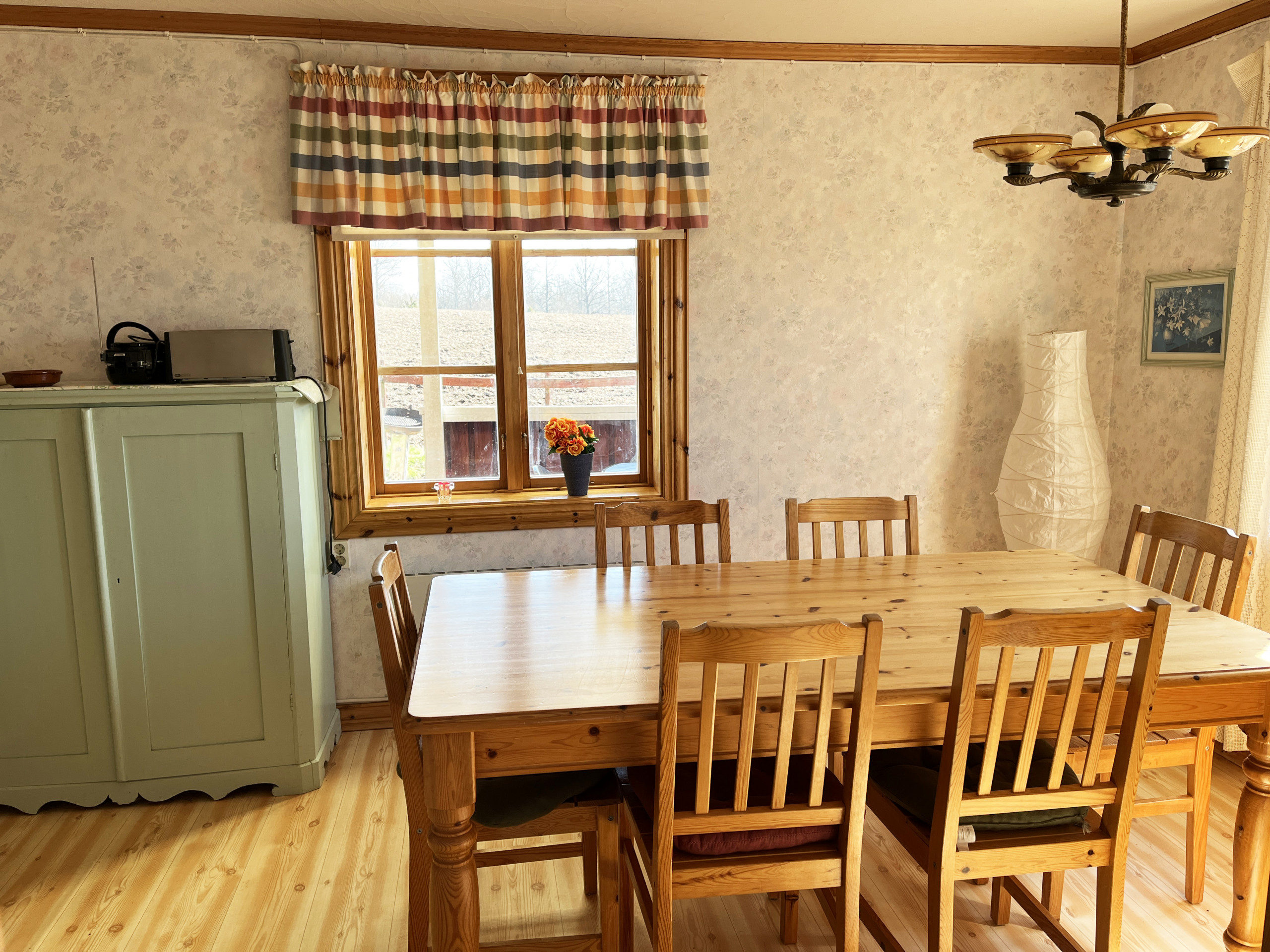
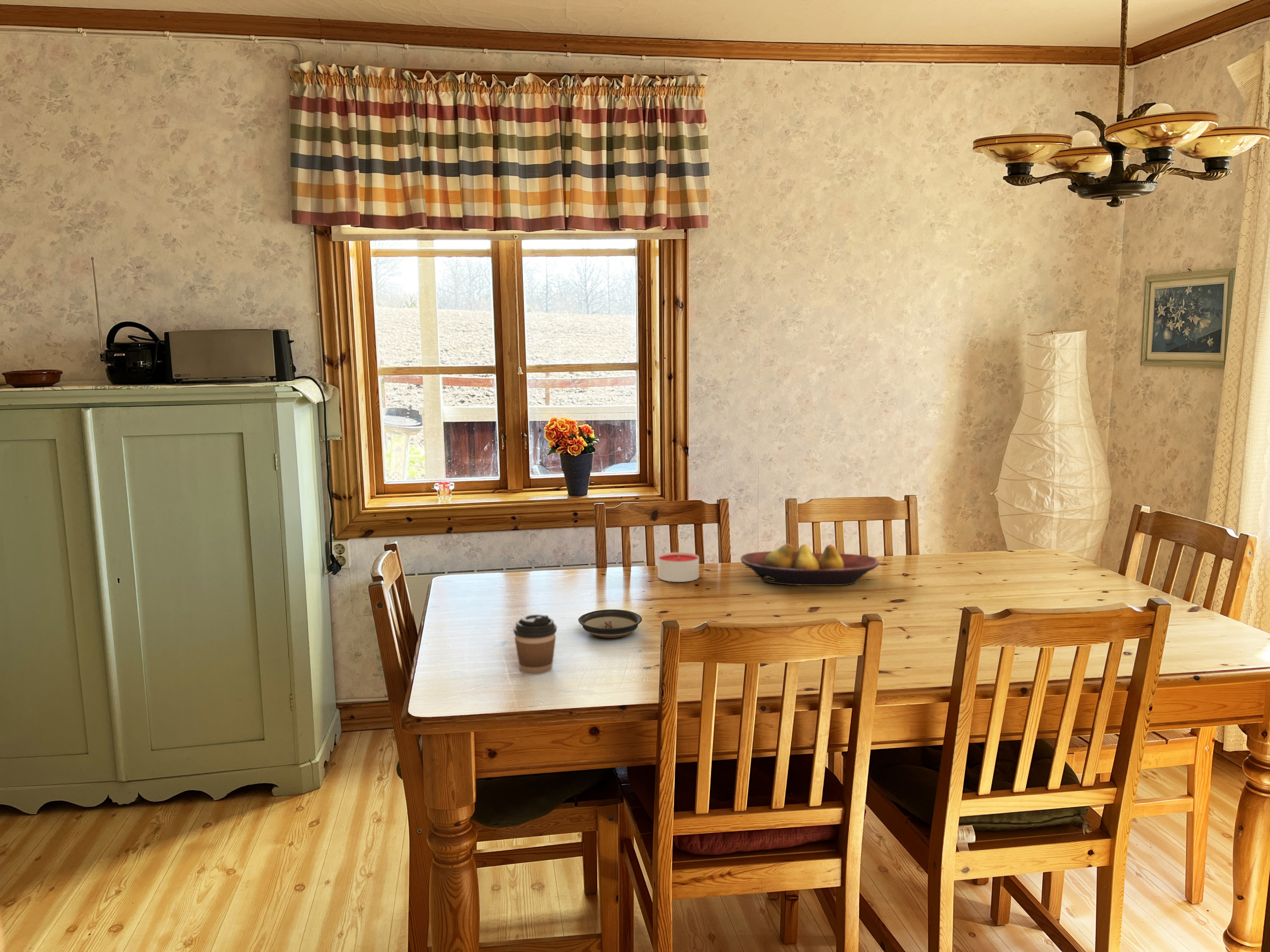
+ saucer [578,609,642,639]
+ fruit bowl [740,543,880,586]
+ candle [657,552,699,583]
+ coffee cup [513,614,557,675]
